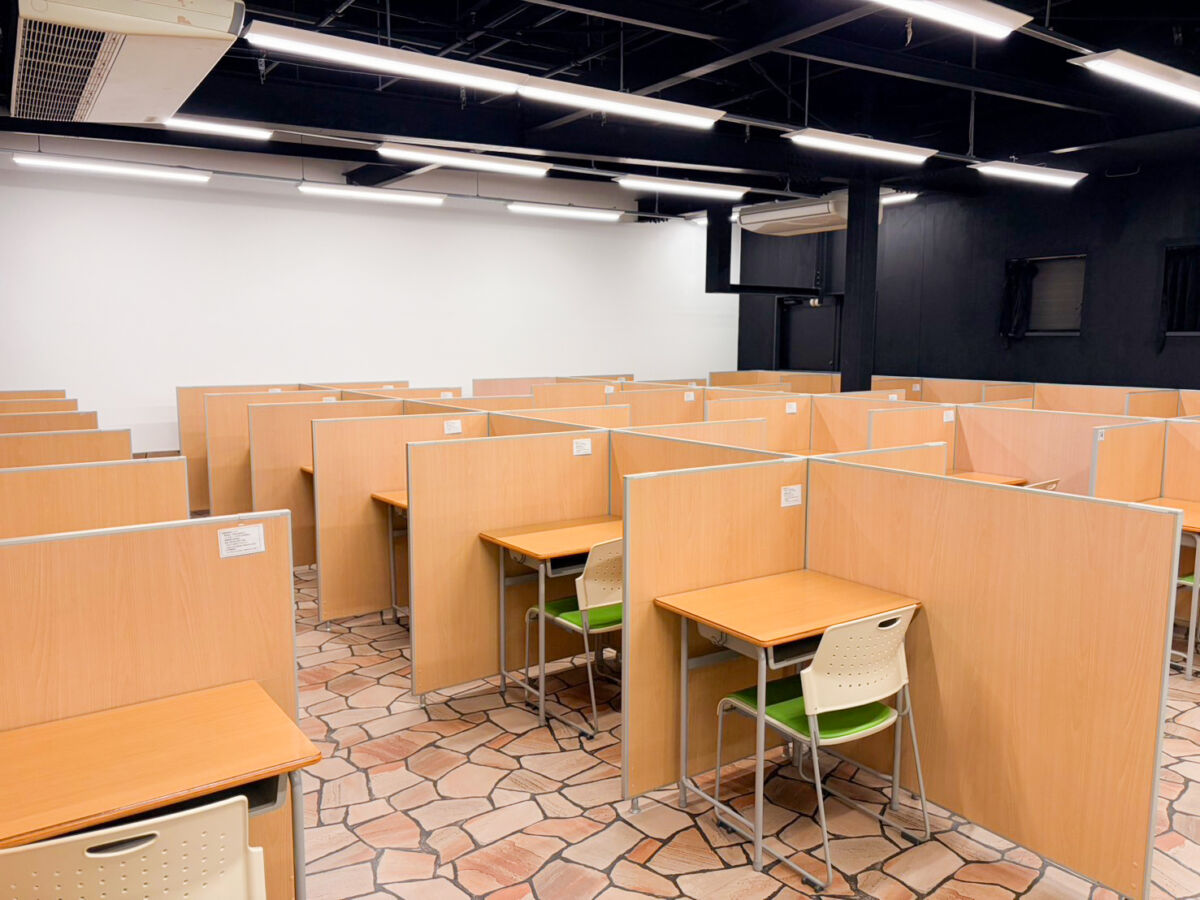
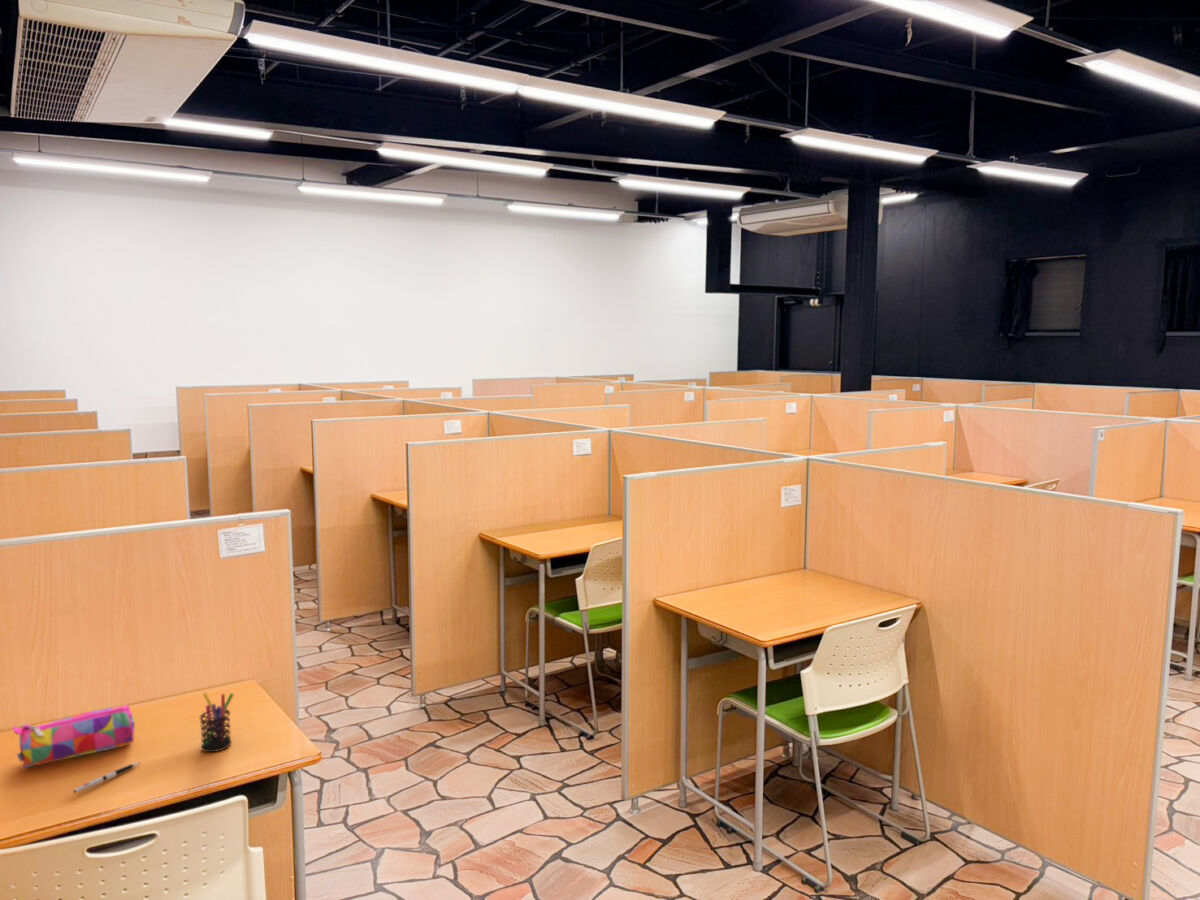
+ pencil case [12,703,136,769]
+ pen holder [199,692,235,753]
+ pen [73,761,141,794]
